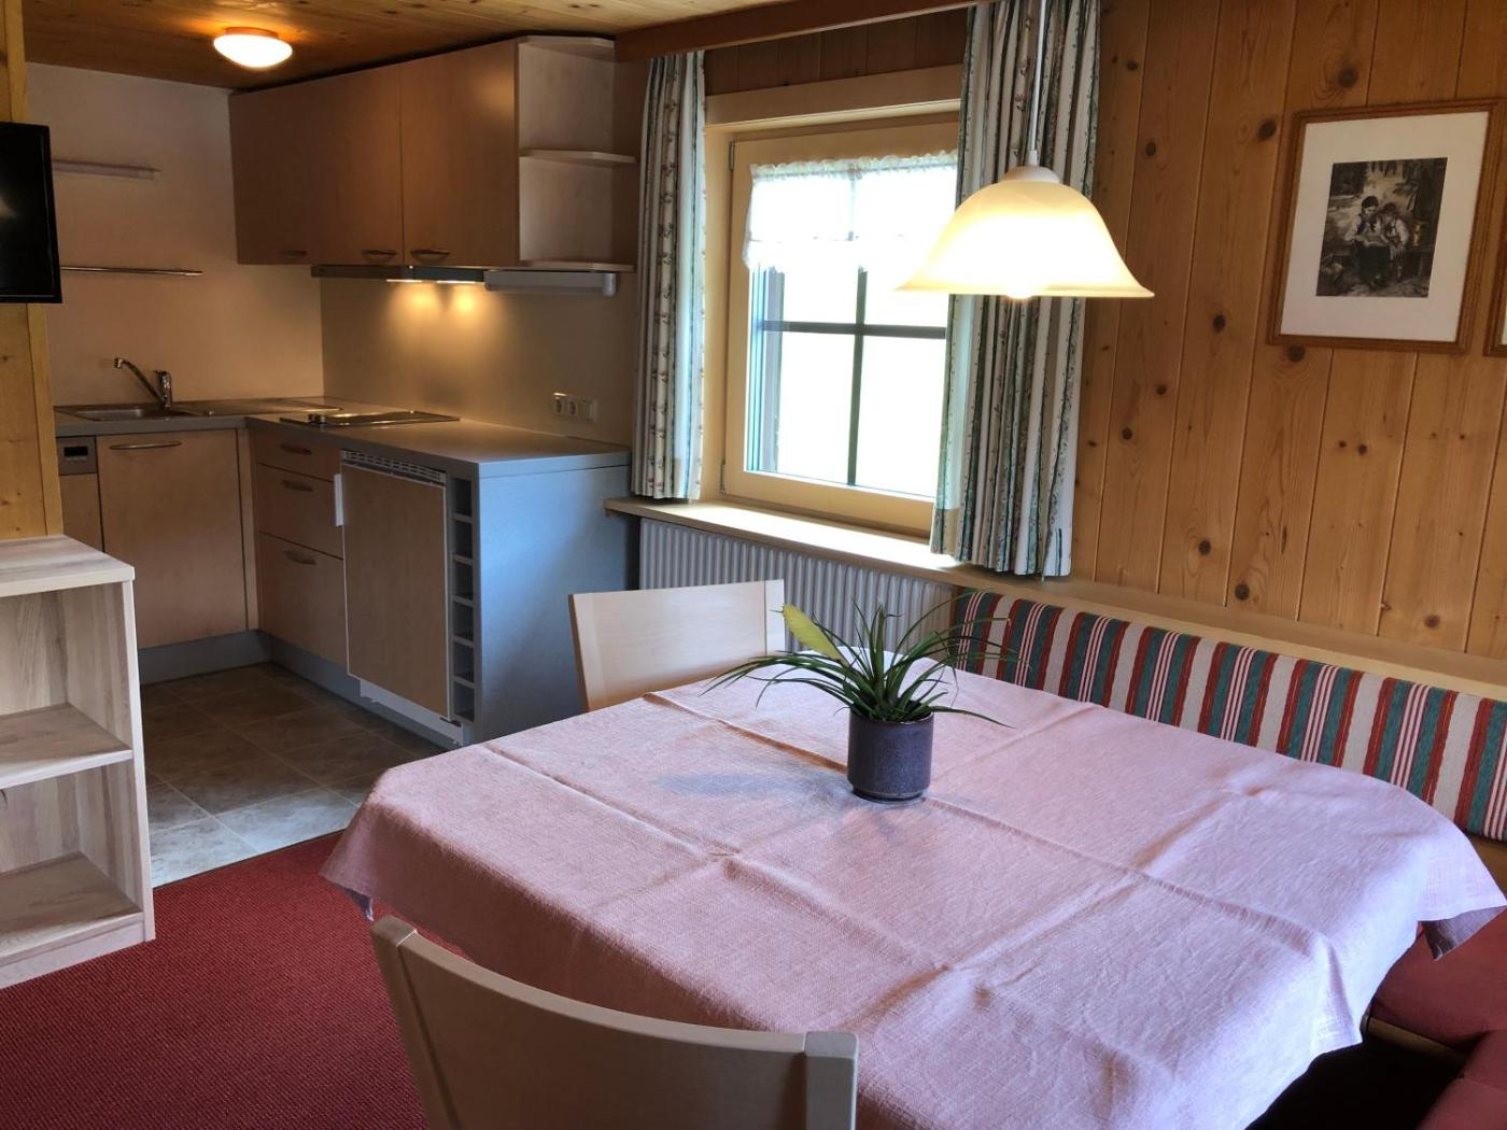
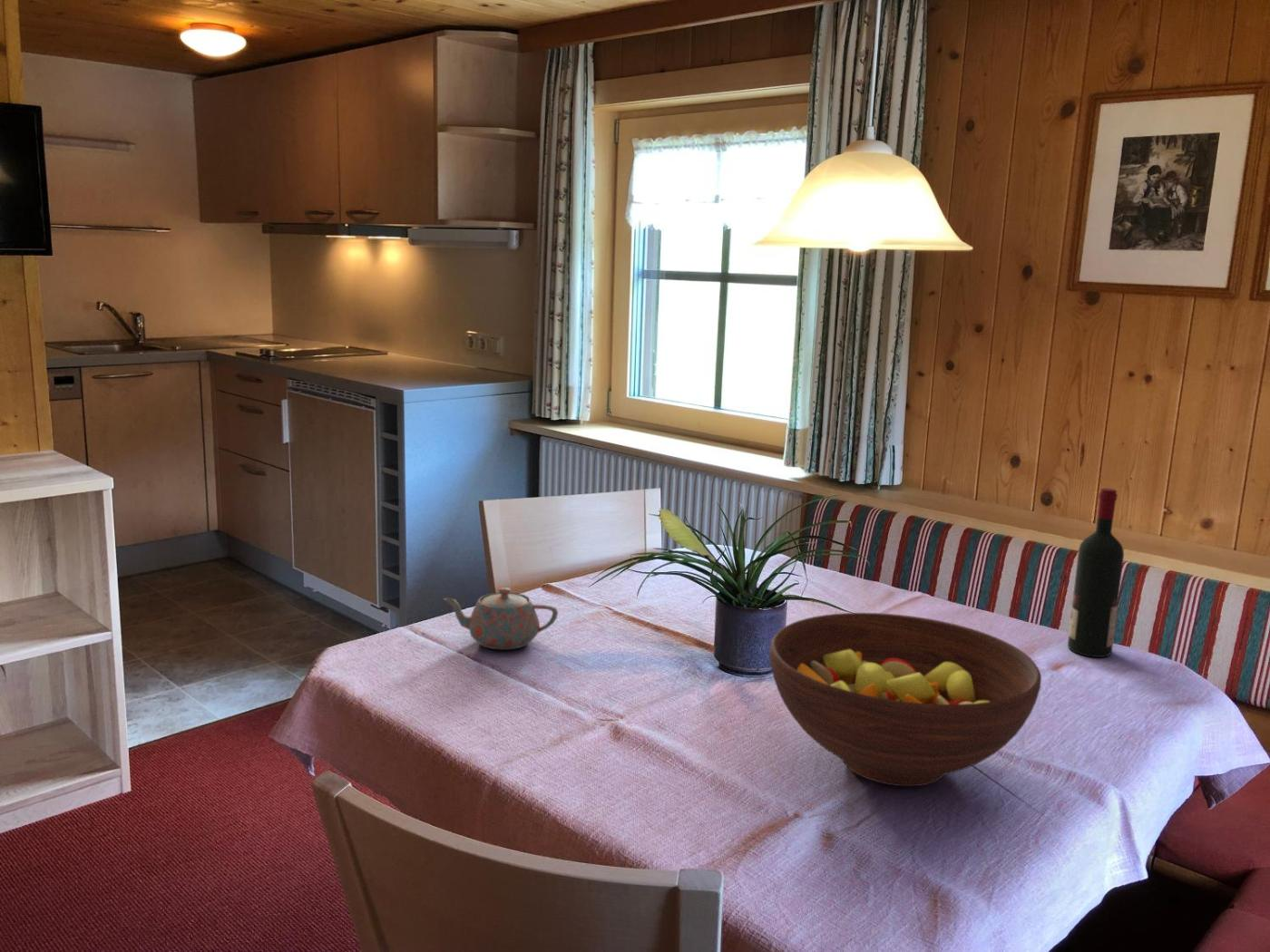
+ teapot [442,587,559,651]
+ fruit bowl [769,612,1042,788]
+ alcohol [1067,487,1125,658]
